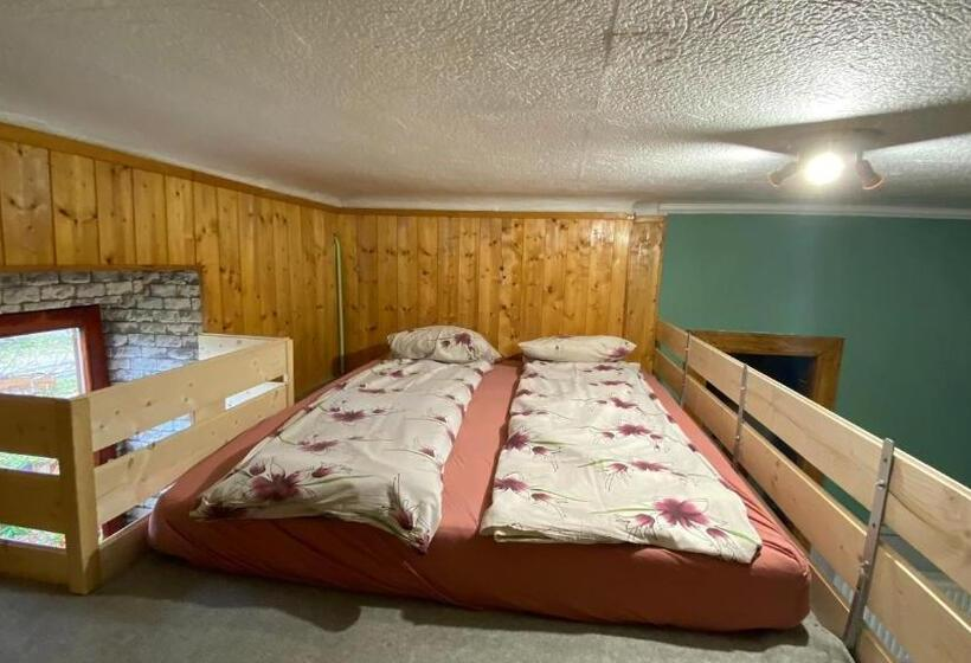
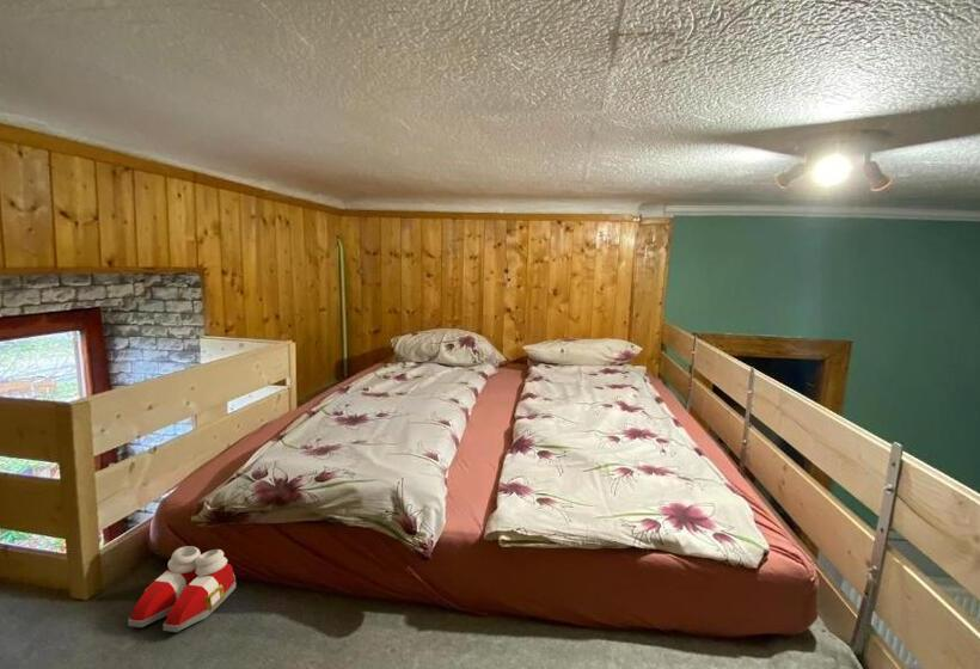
+ slippers [127,545,237,633]
